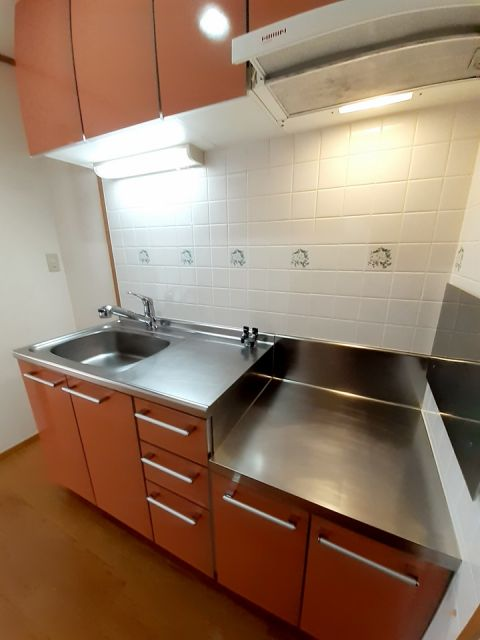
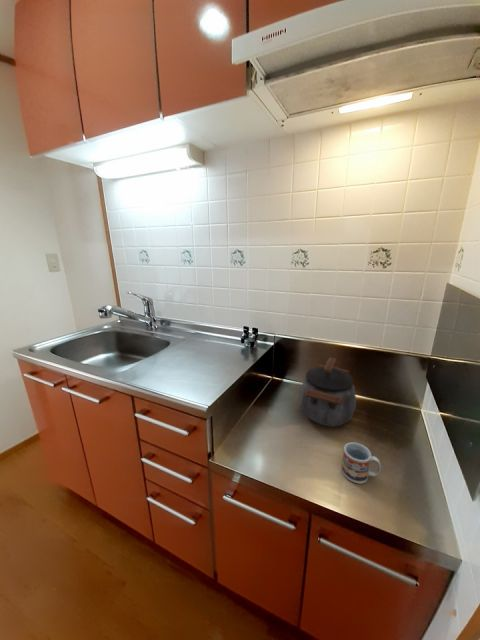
+ kettle [298,356,357,427]
+ cup [341,441,382,485]
